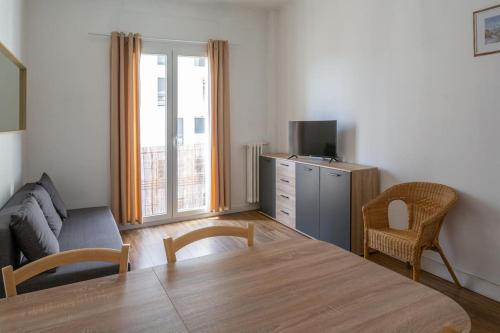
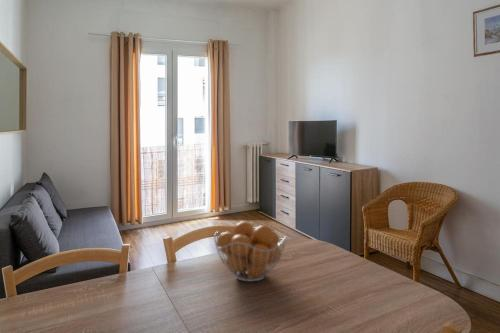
+ fruit basket [213,220,288,282]
